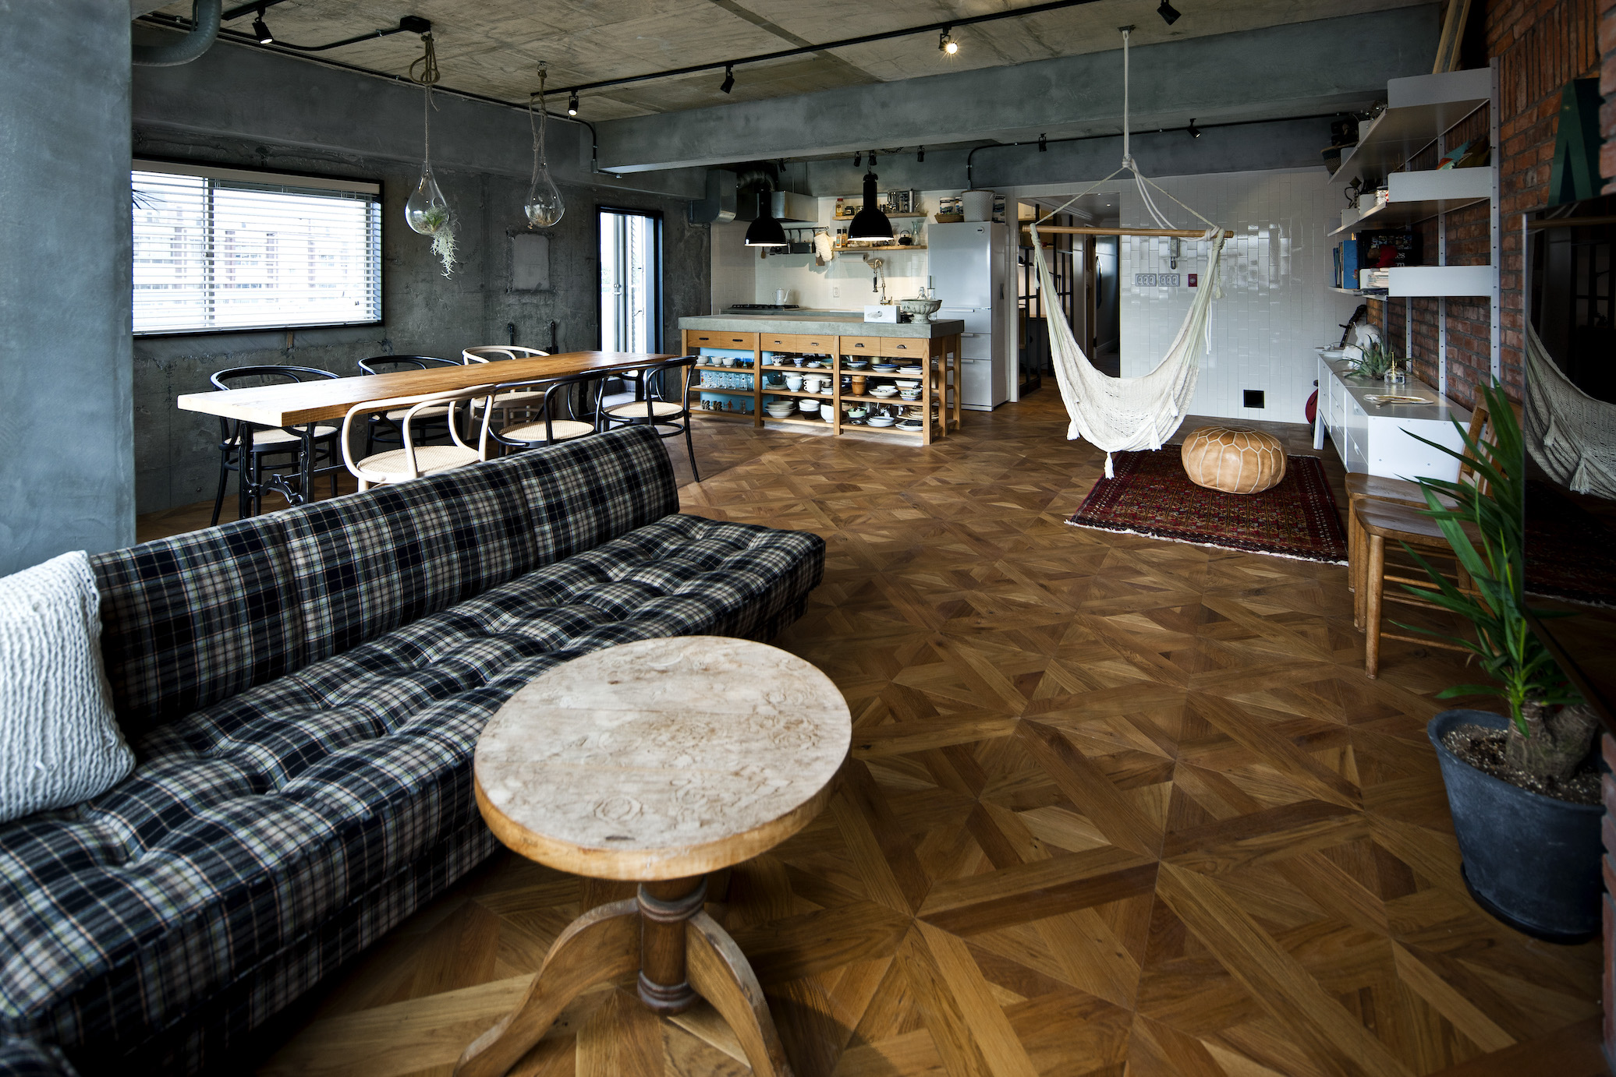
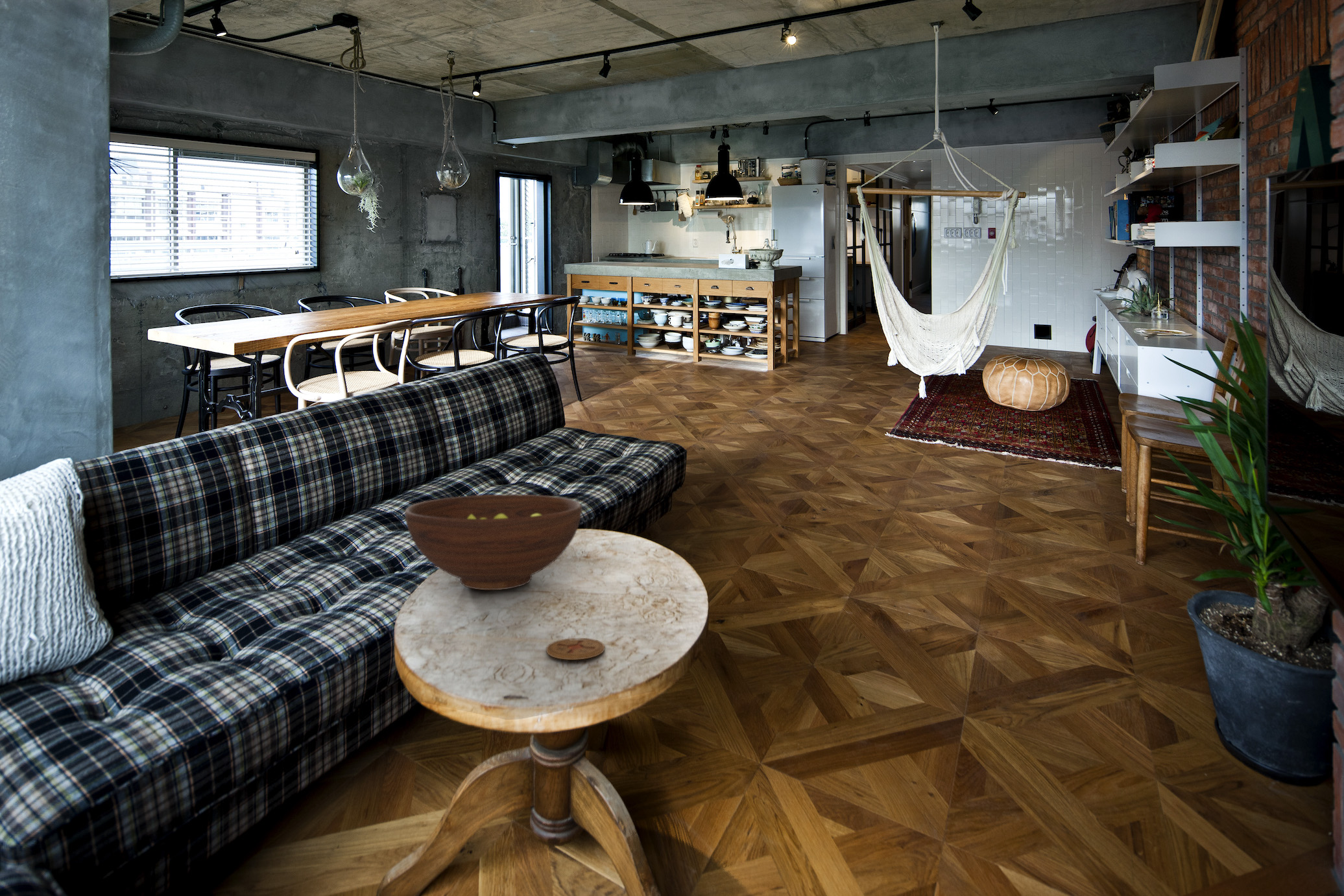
+ coaster [546,637,605,661]
+ fruit bowl [405,494,582,591]
